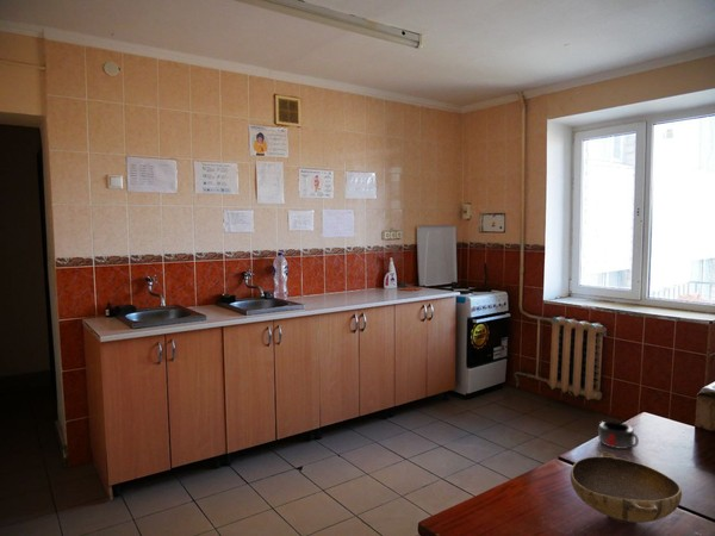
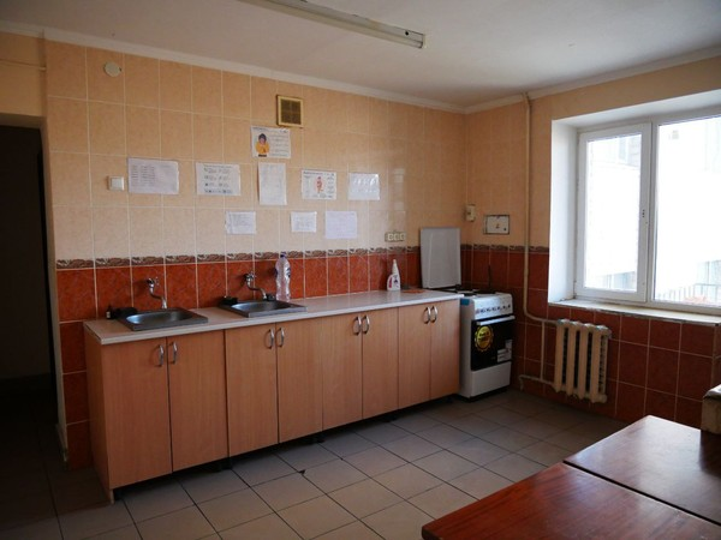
- mug [597,420,640,450]
- bowl [568,451,683,524]
